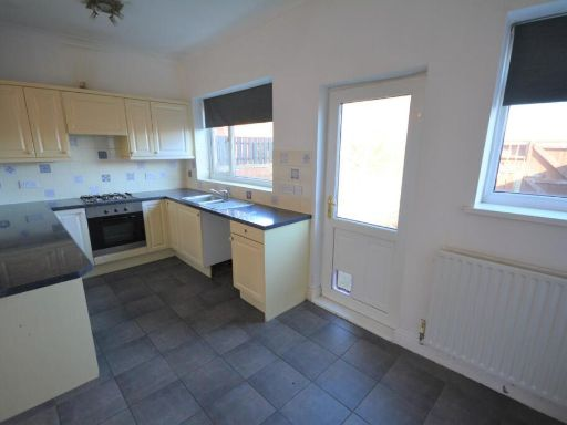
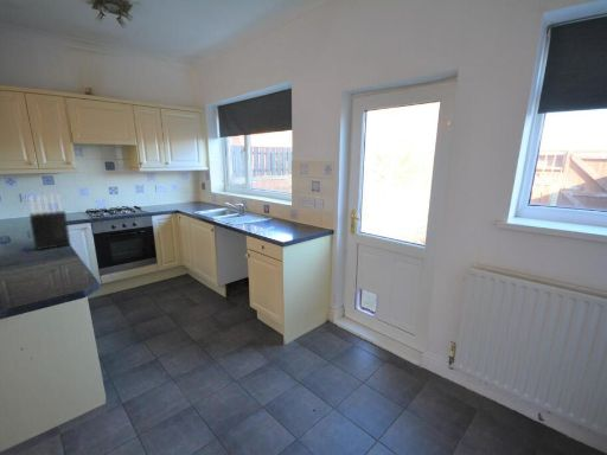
+ knife block [28,193,72,251]
